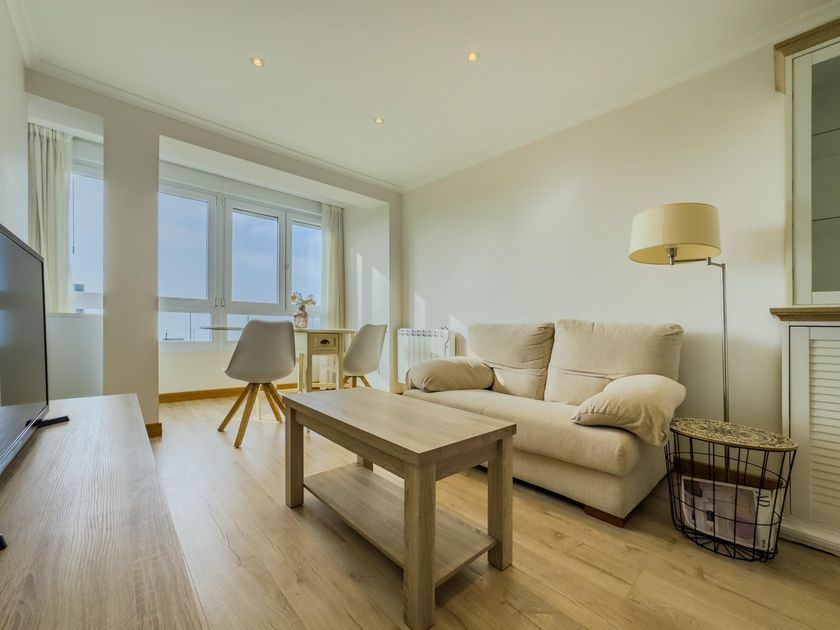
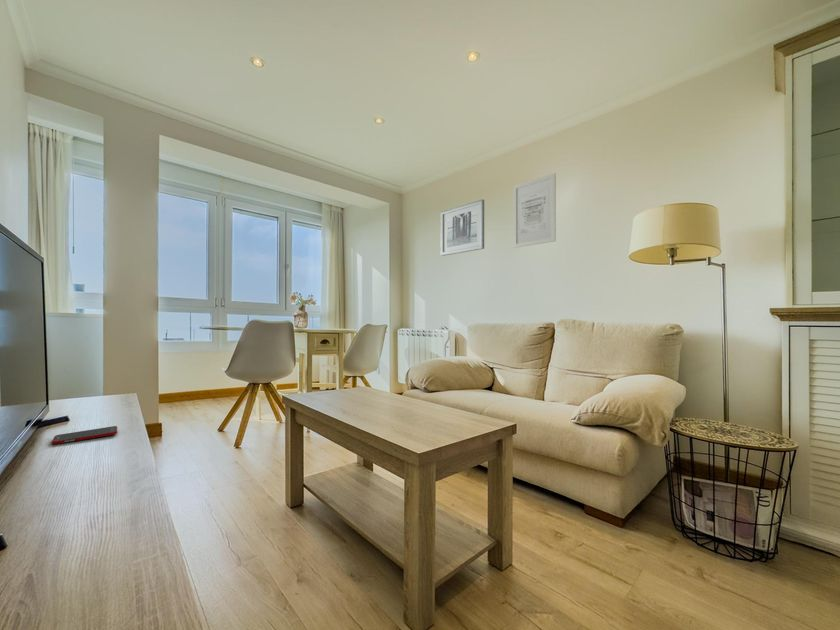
+ cell phone [51,425,118,445]
+ wall art [512,172,557,249]
+ wall art [440,199,485,257]
